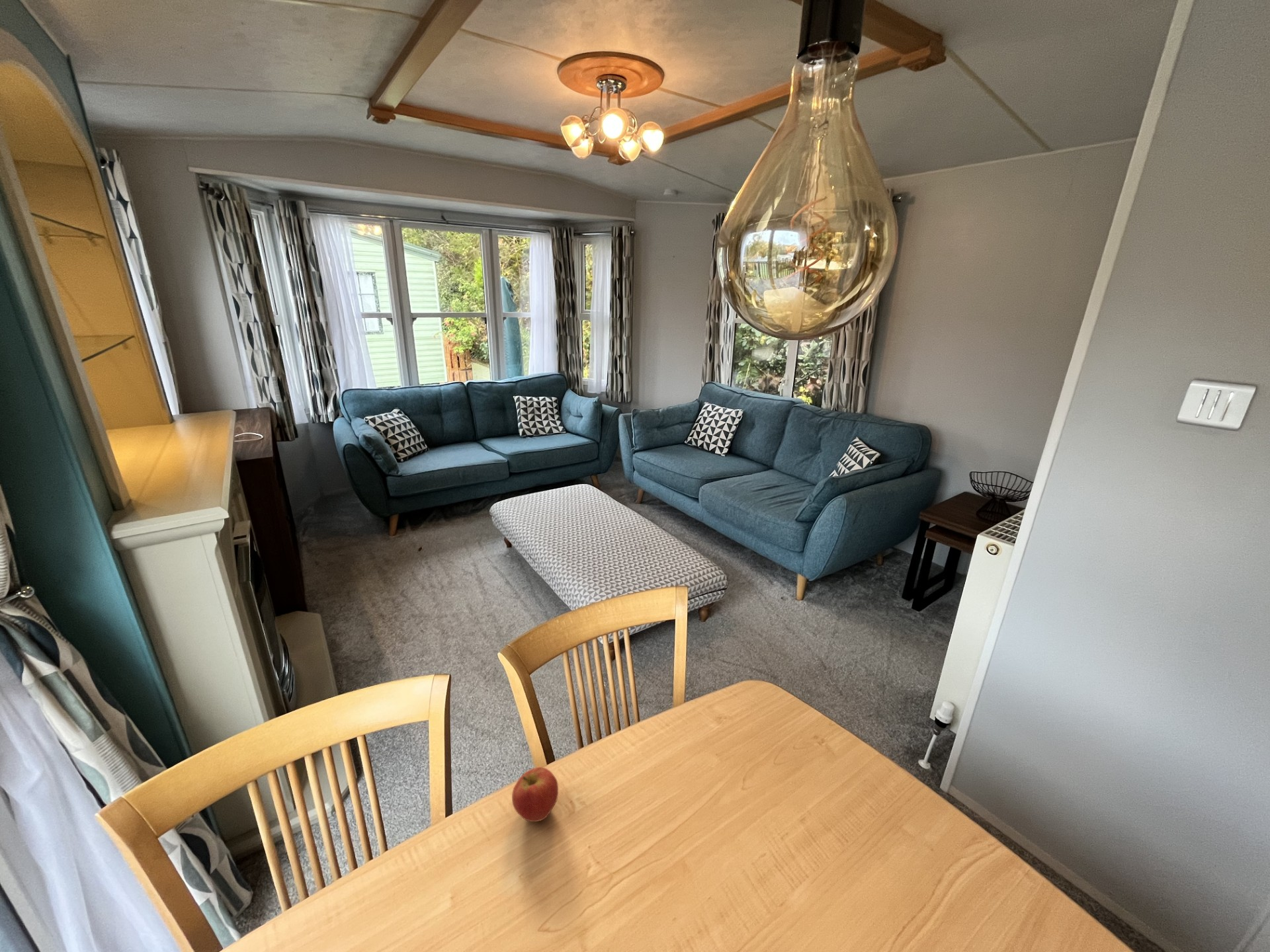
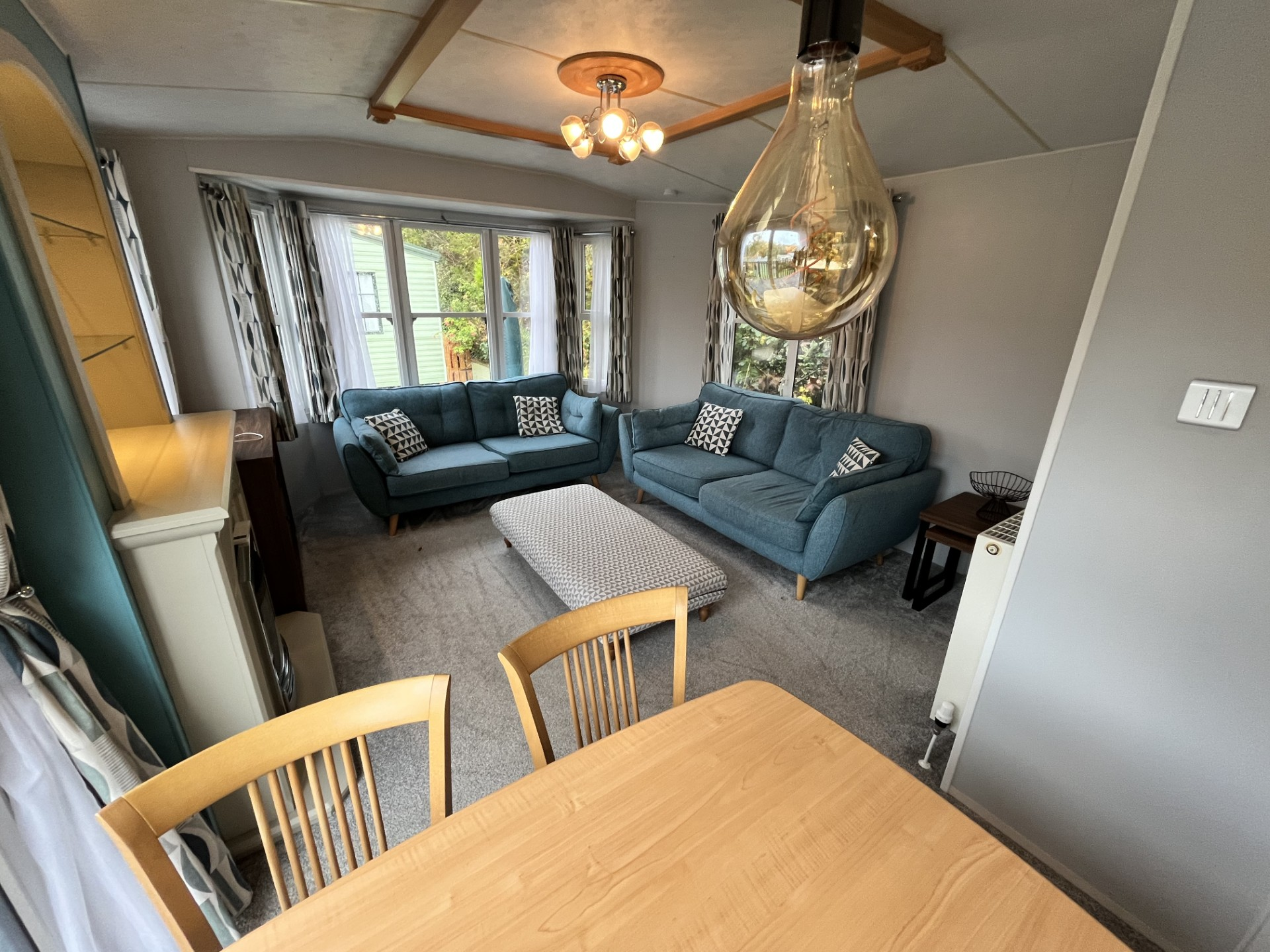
- apple [511,767,559,822]
